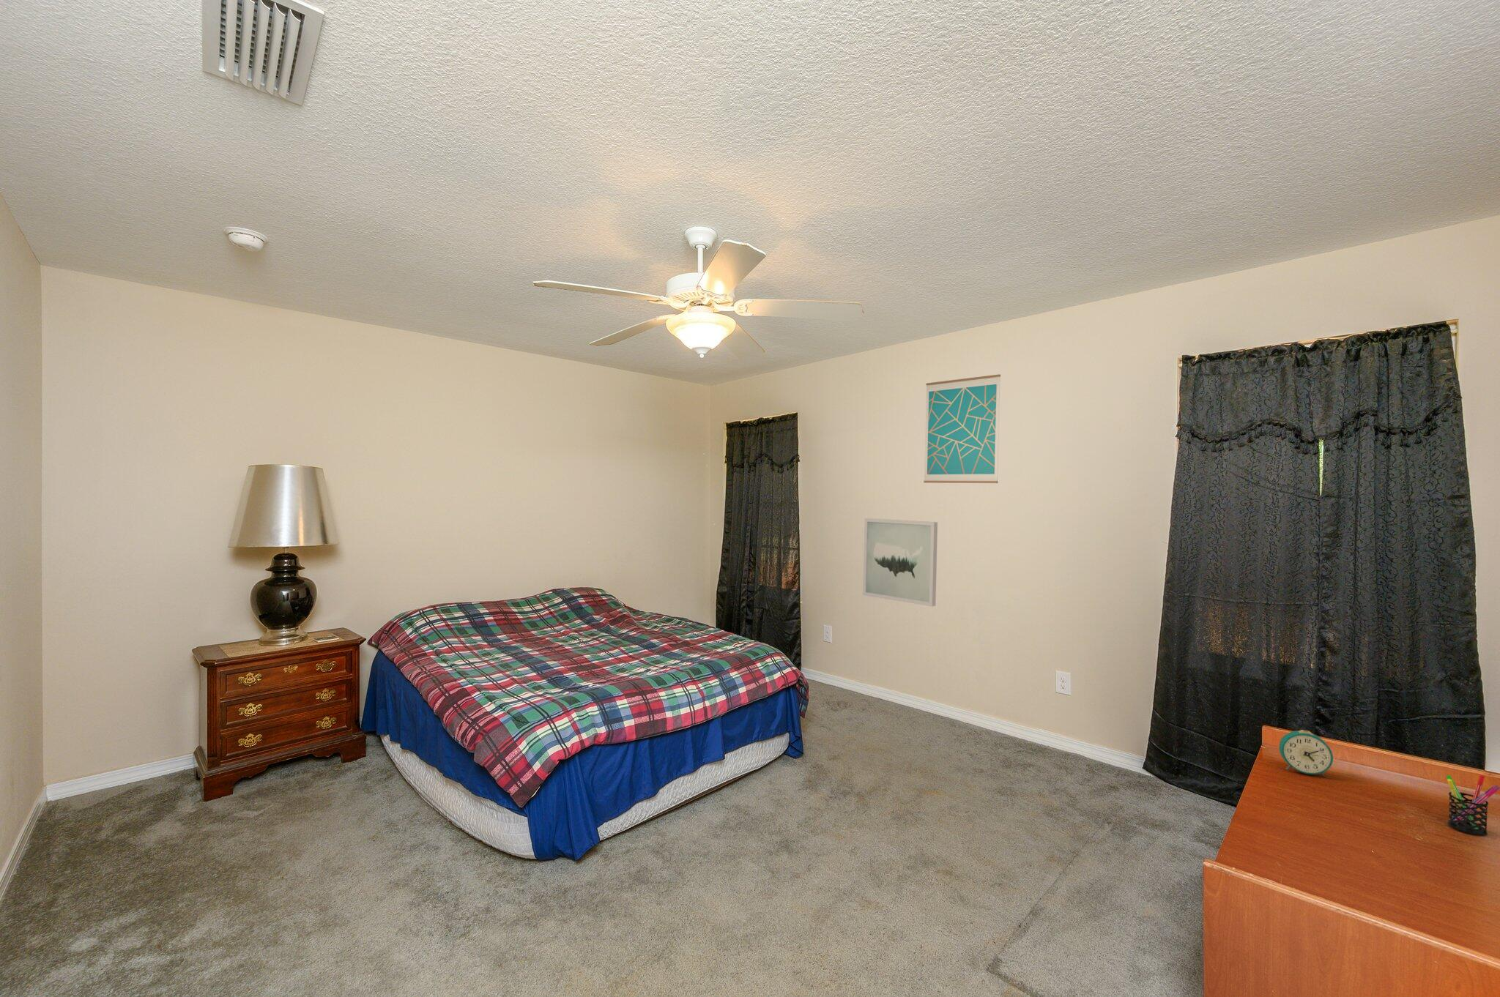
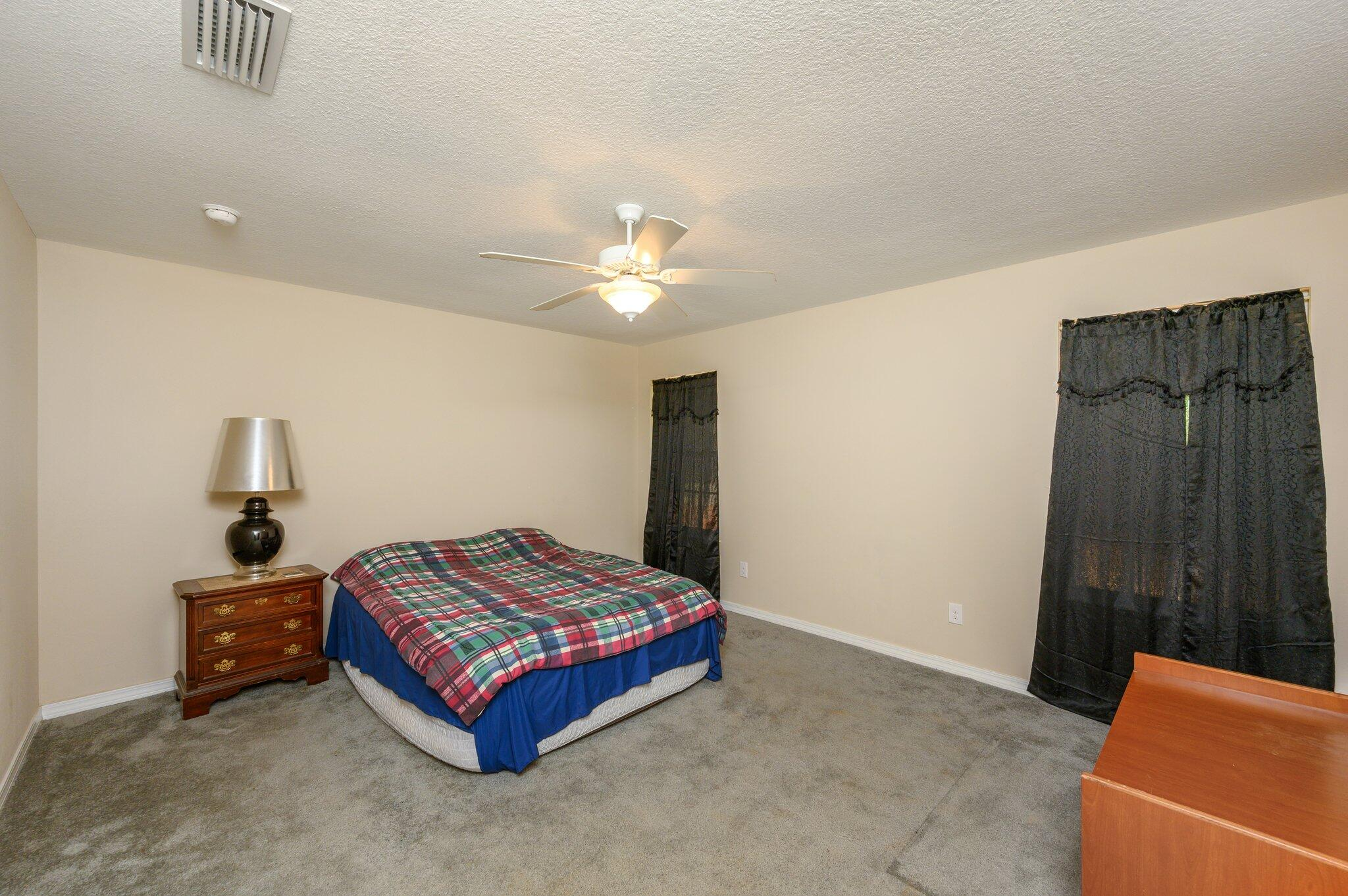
- wall art [862,517,938,606]
- alarm clock [1279,729,1334,778]
- wall art [922,374,1001,484]
- pen holder [1445,774,1500,837]
